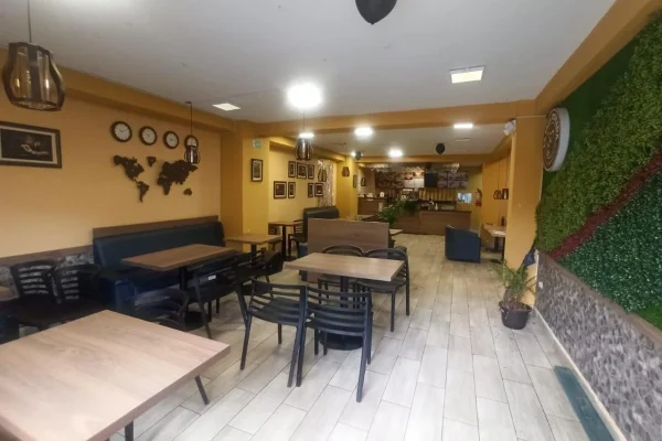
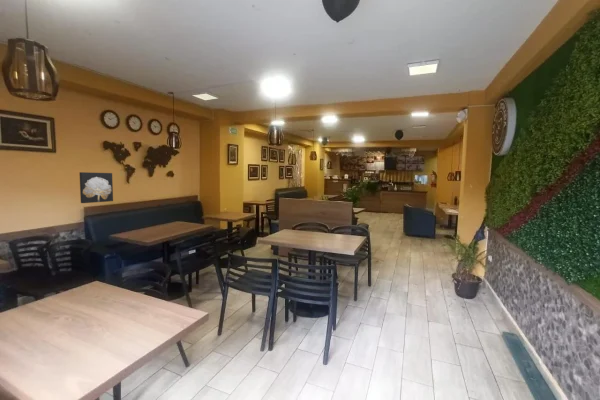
+ wall art [79,171,114,204]
